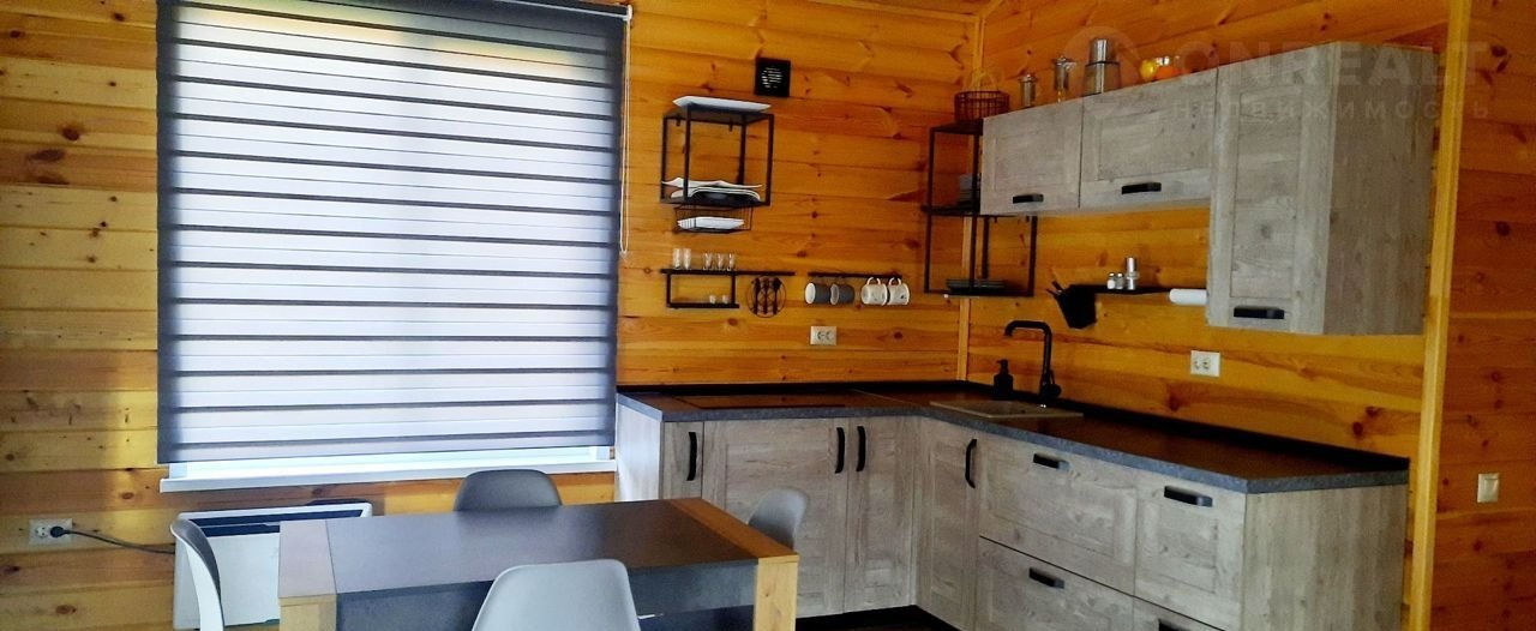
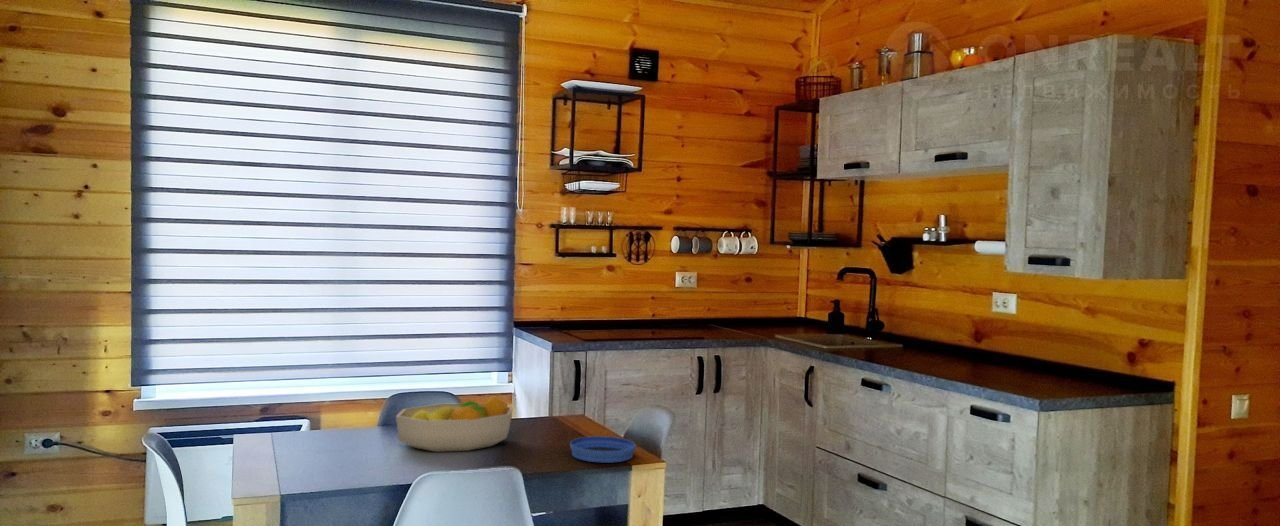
+ fruit bowl [395,394,514,453]
+ bowl [569,435,636,464]
